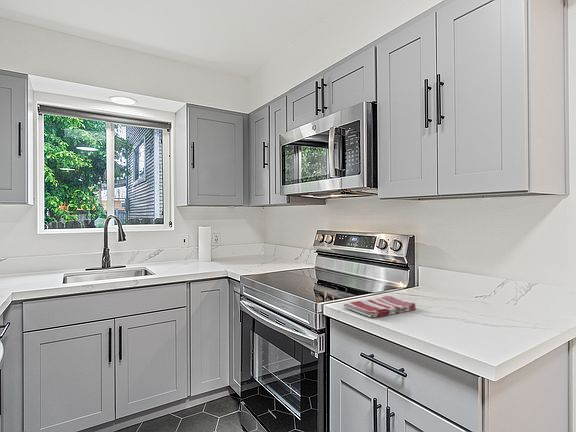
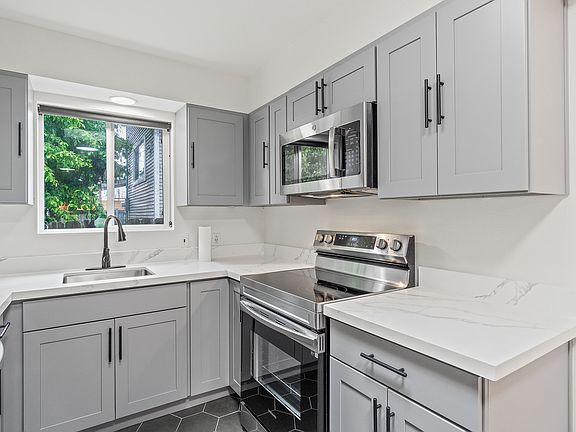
- dish towel [343,295,417,318]
